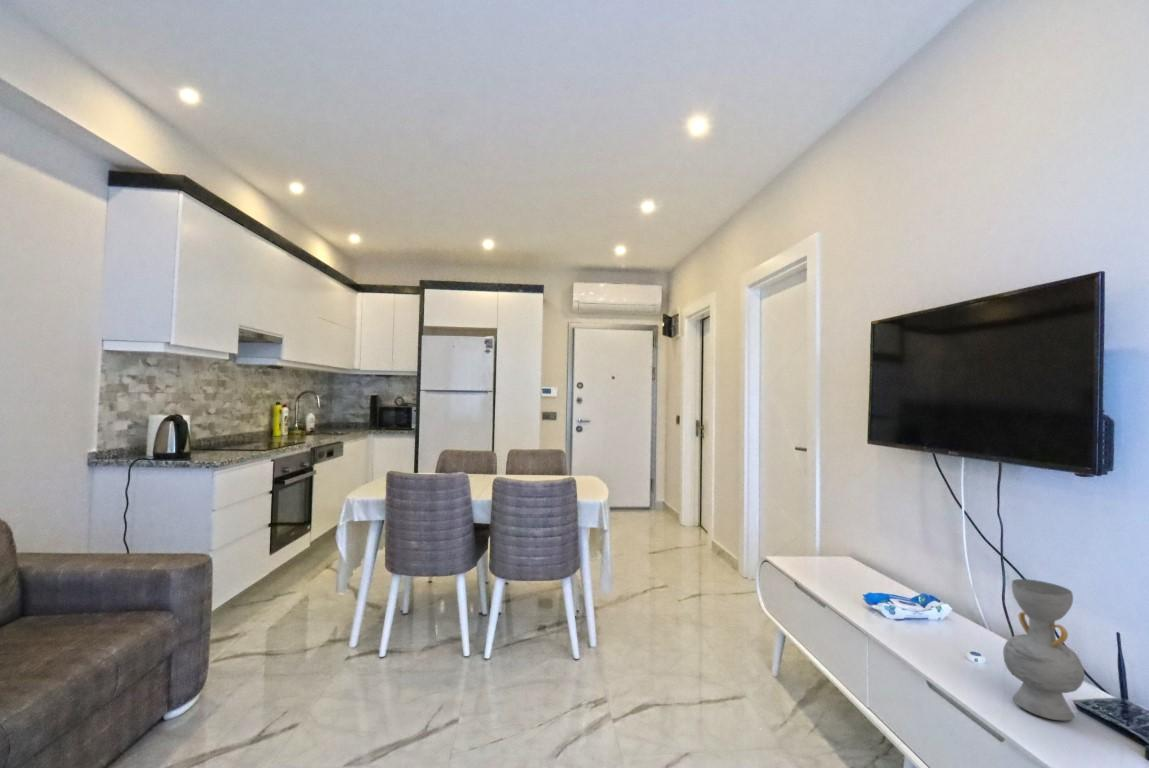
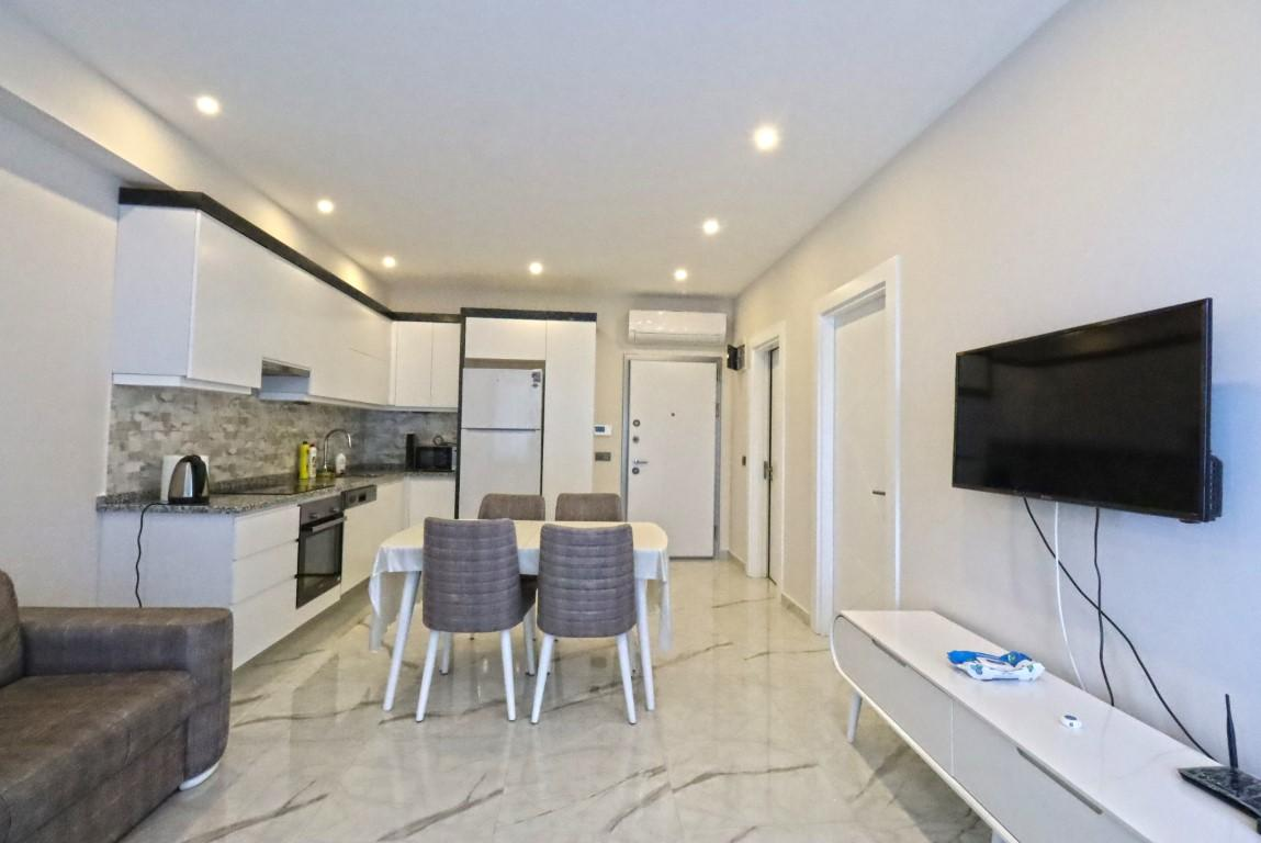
- decorative vase [1002,578,1085,722]
